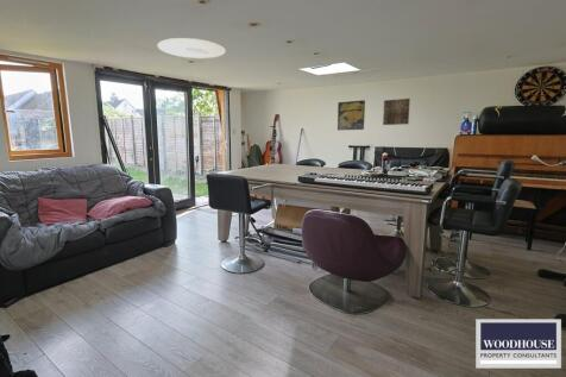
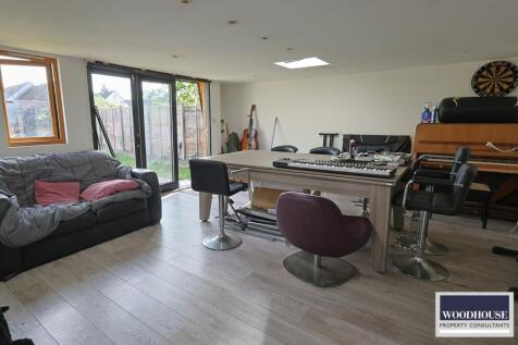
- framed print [337,99,366,132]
- ceiling light [156,37,227,59]
- wall art [382,98,411,126]
